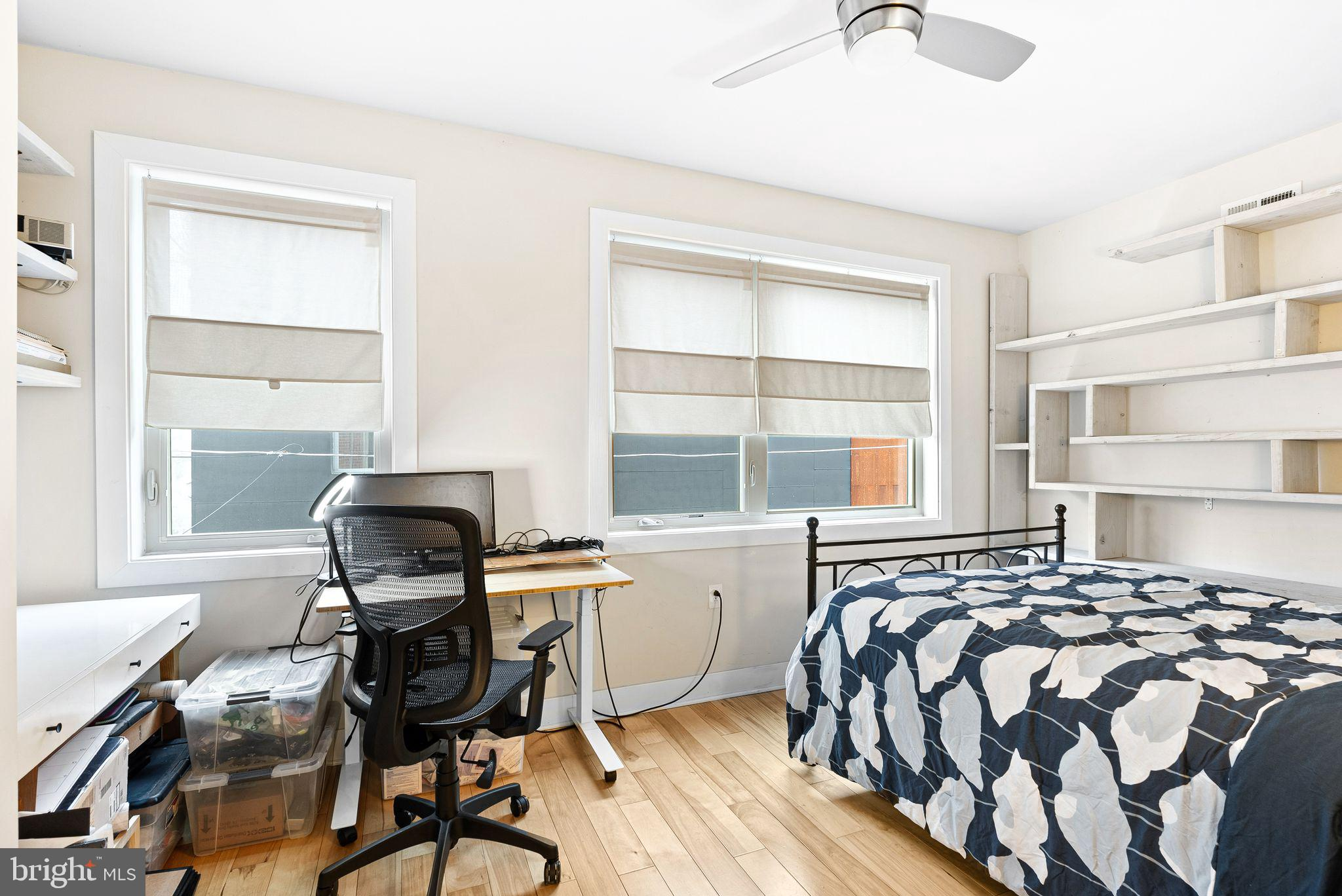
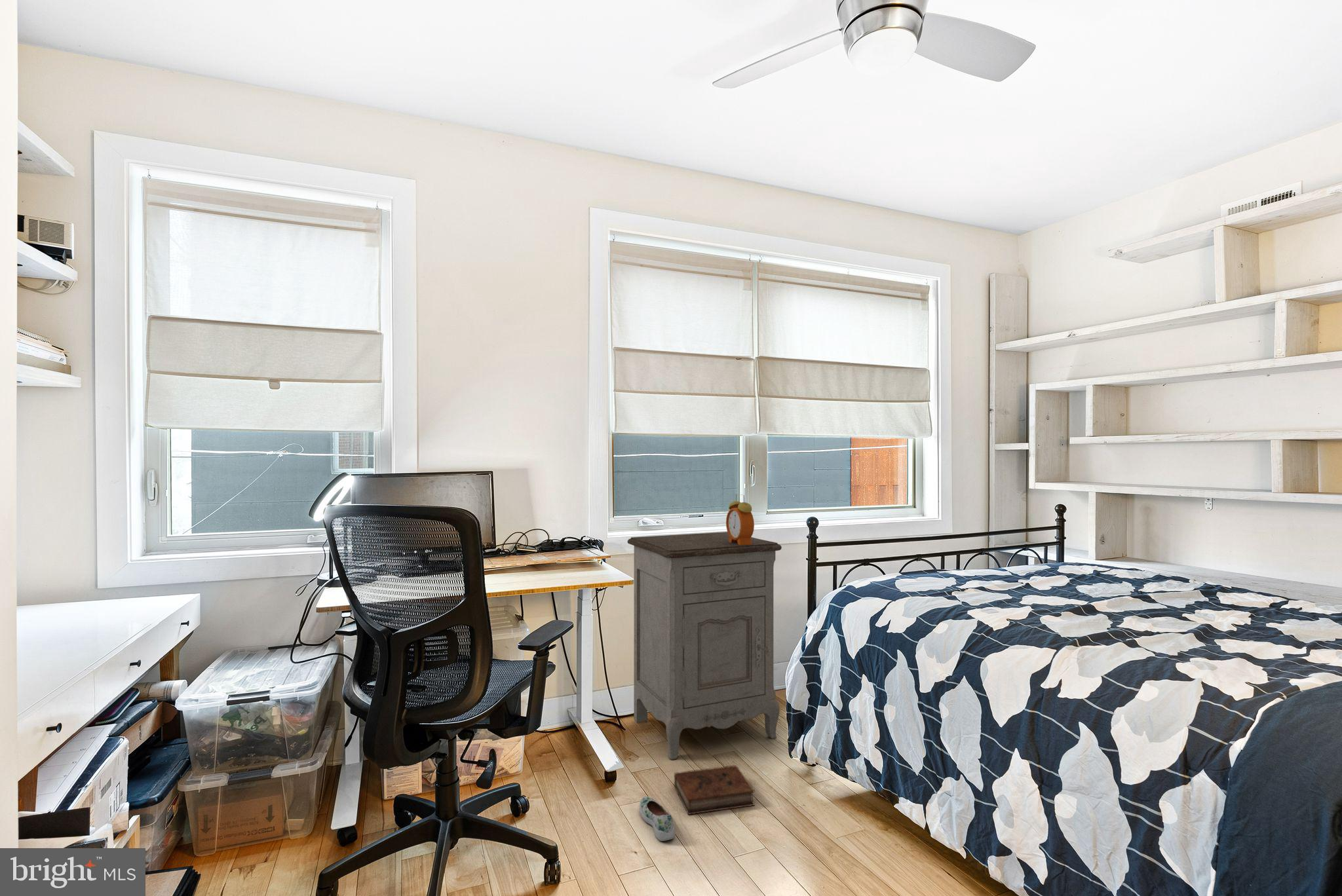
+ shoe [639,796,676,842]
+ nightstand [627,531,782,760]
+ book [674,764,756,815]
+ alarm clock [725,493,755,545]
